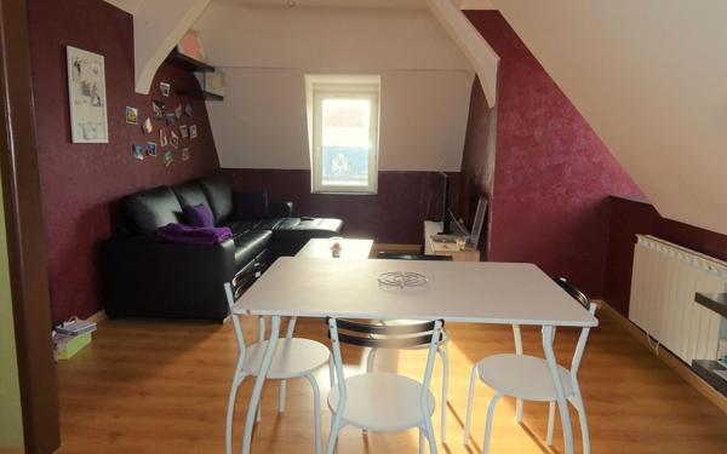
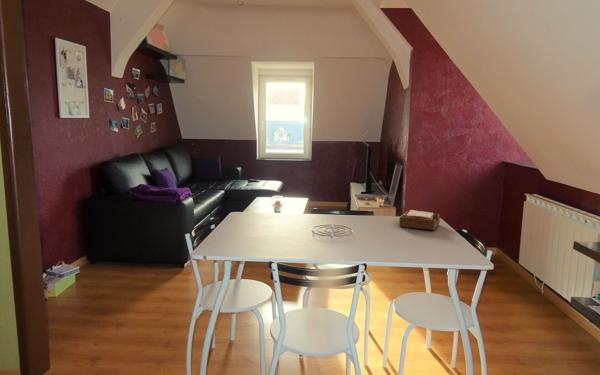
+ napkin holder [398,209,441,231]
